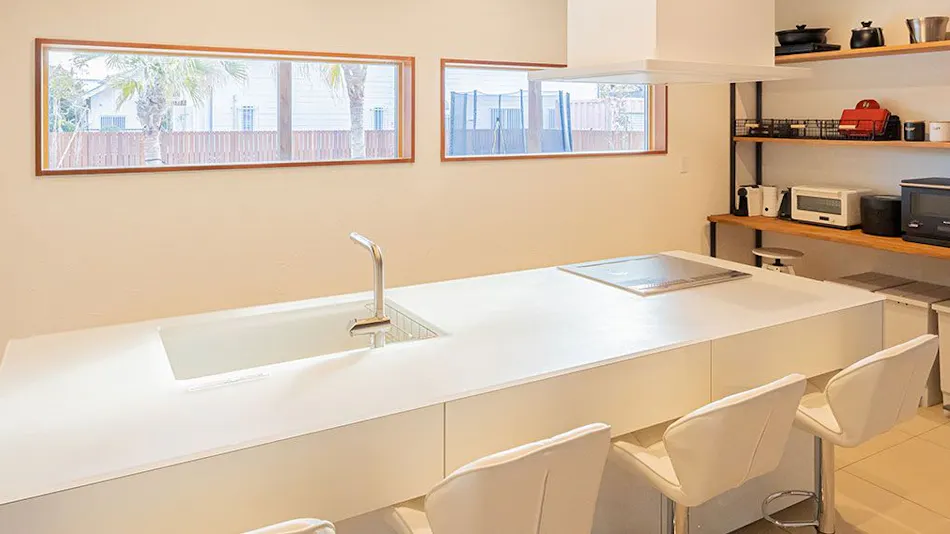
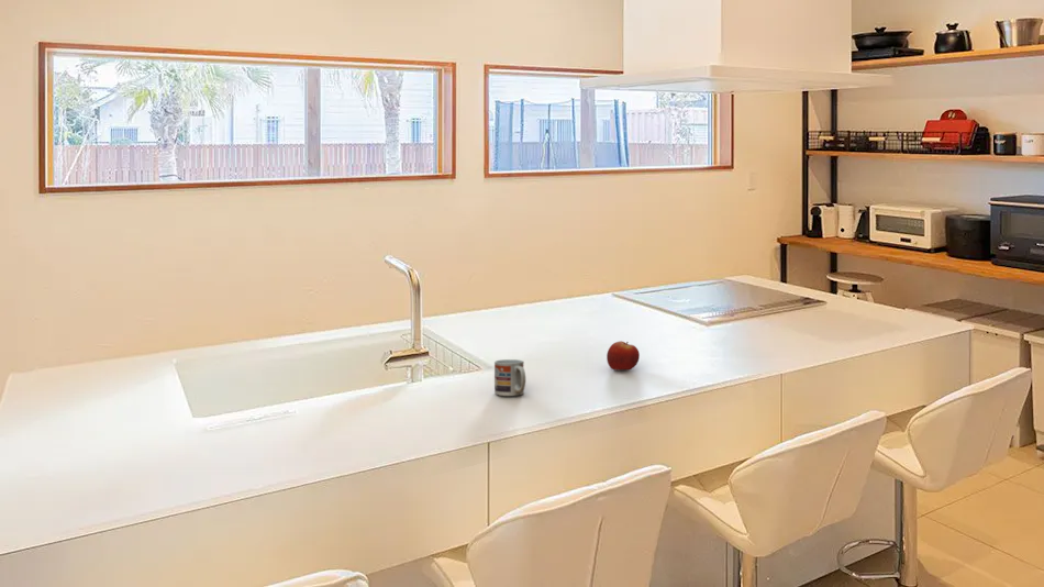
+ cup [493,358,526,397]
+ fruit [606,340,641,370]
